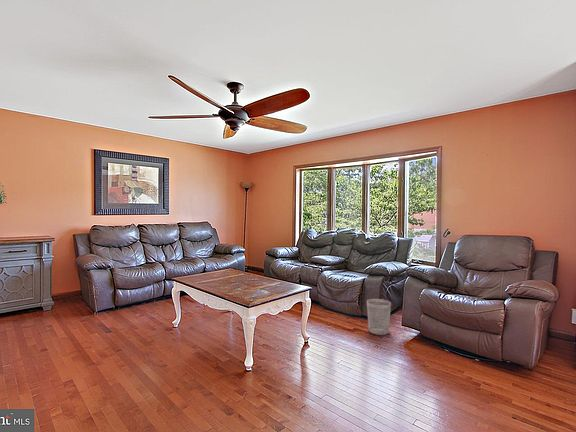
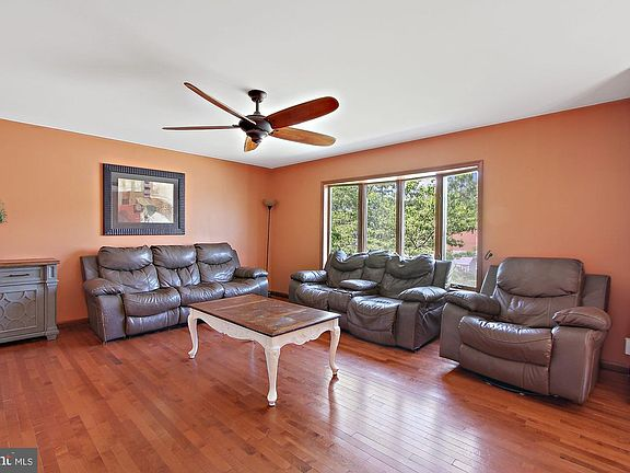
- wastebasket [366,298,392,336]
